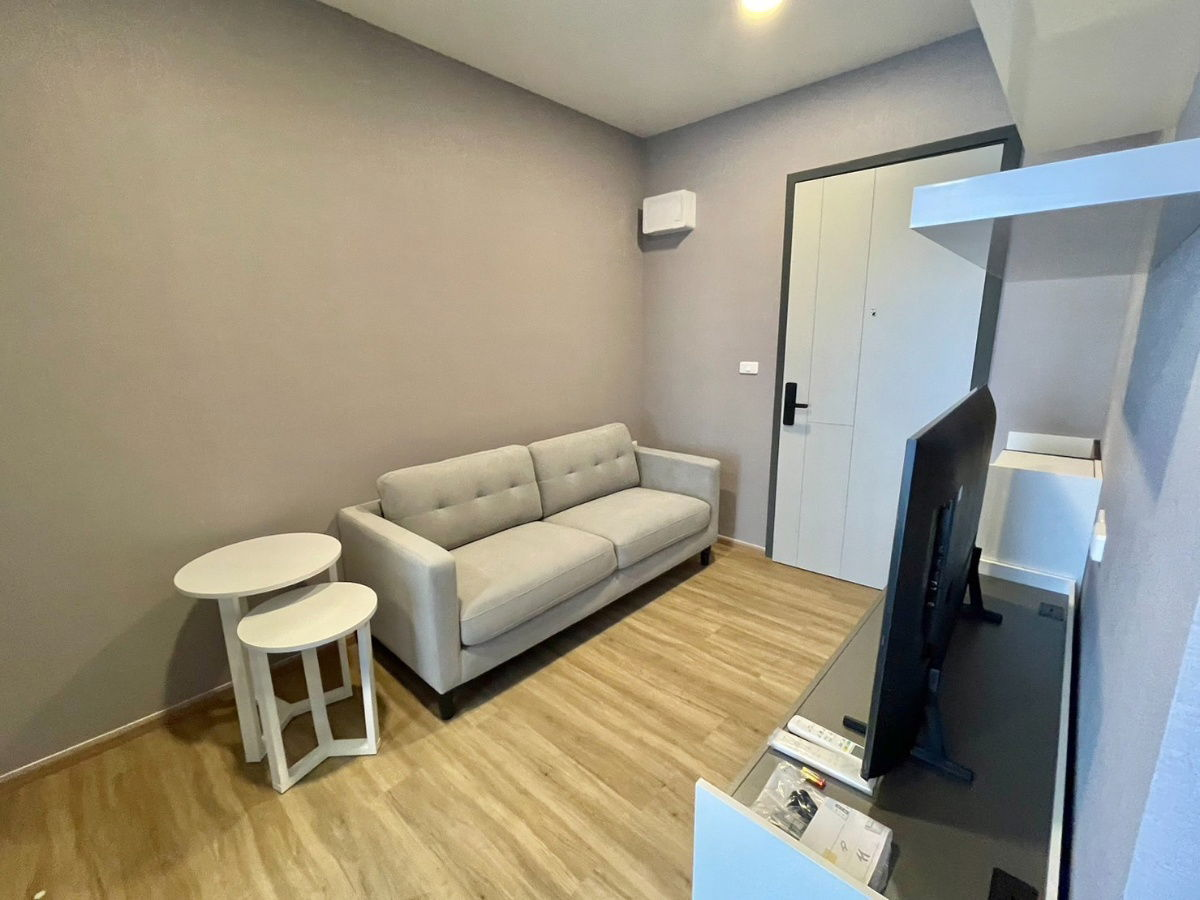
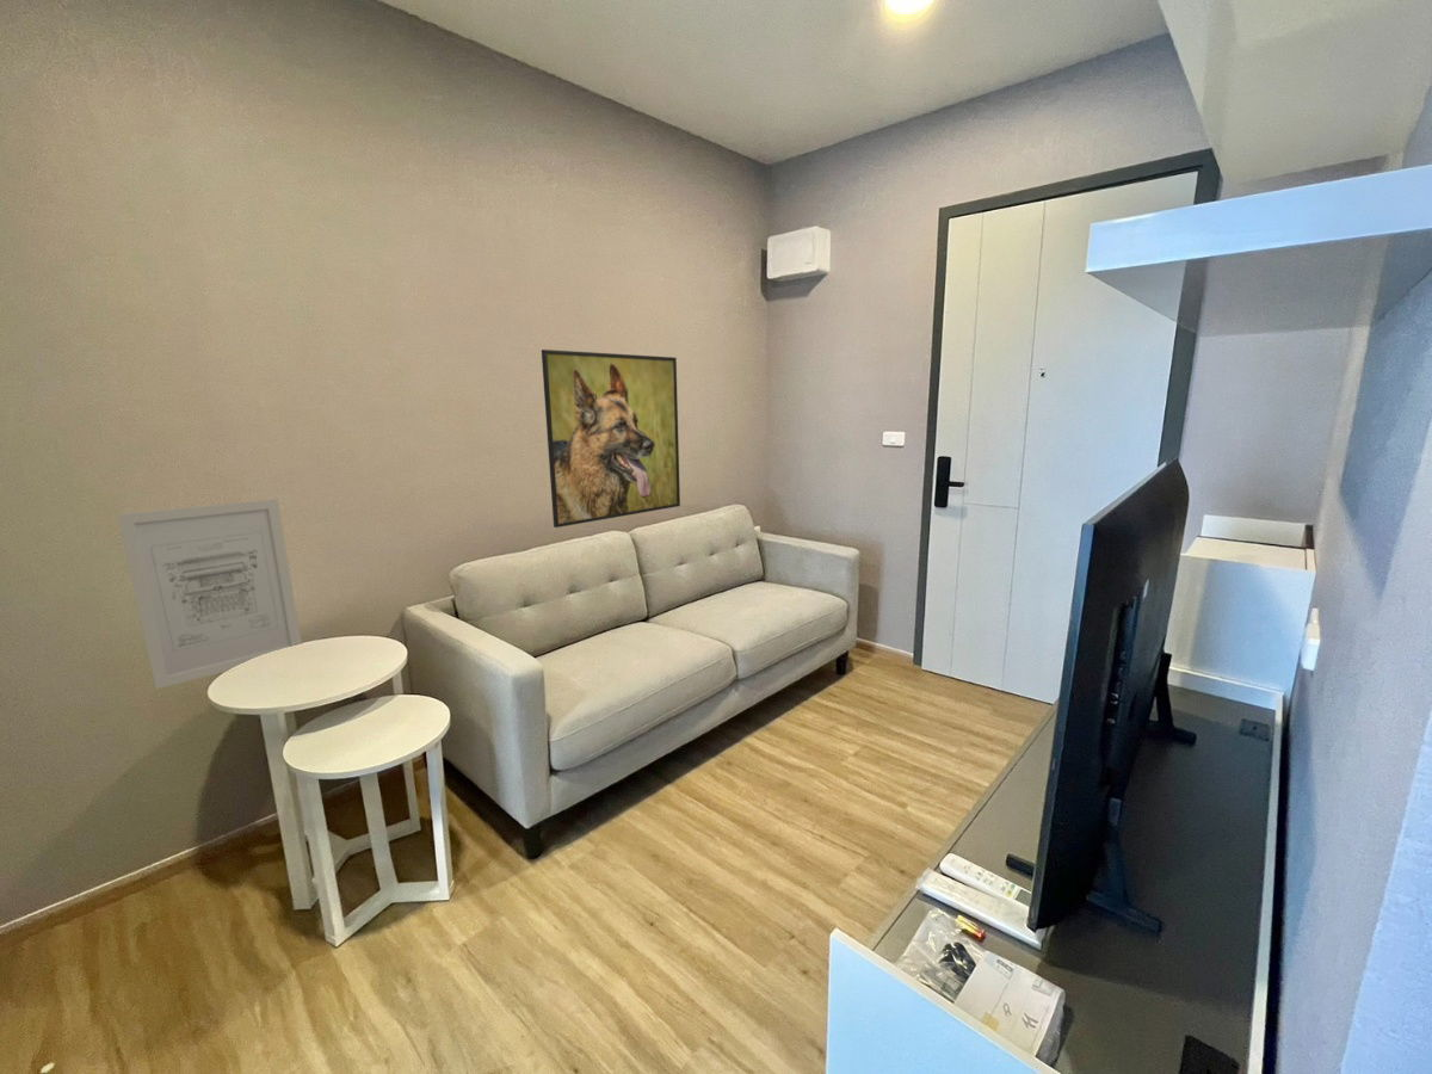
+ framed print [541,348,681,529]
+ wall art [116,498,303,690]
